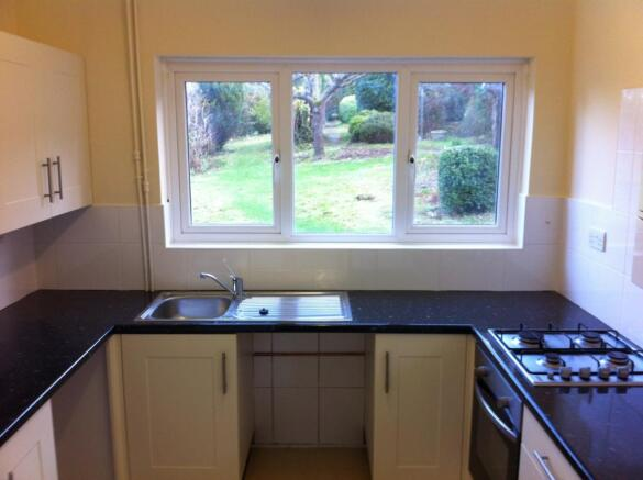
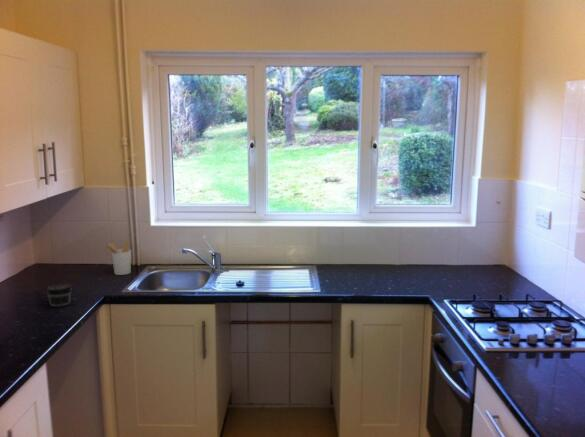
+ jar [46,283,73,308]
+ utensil holder [103,240,132,276]
